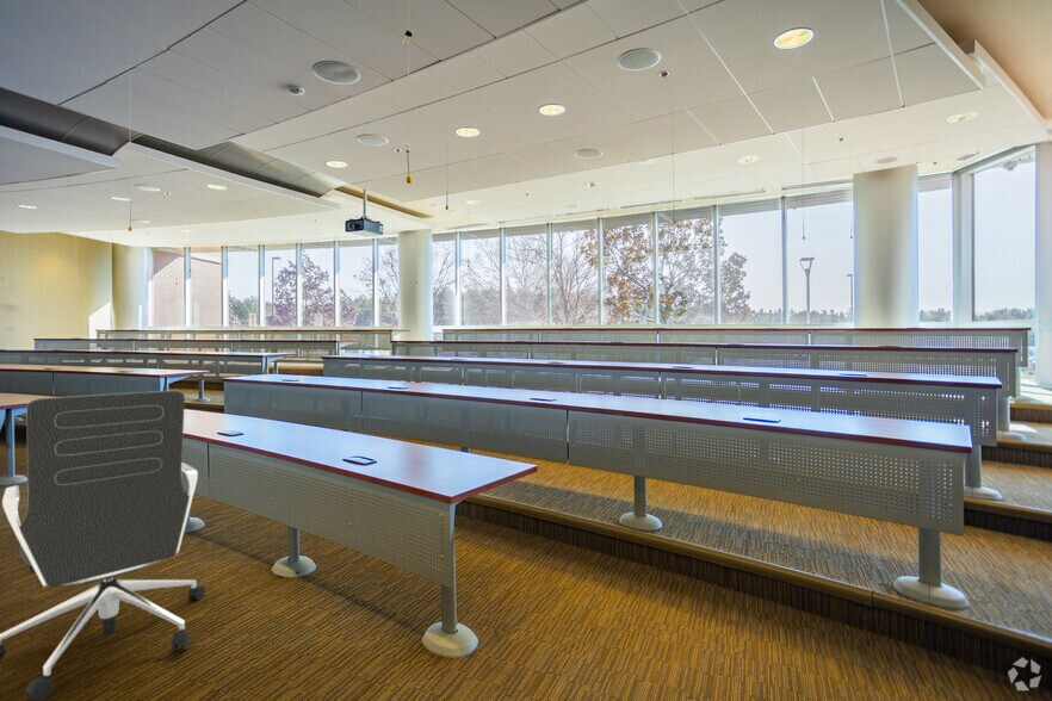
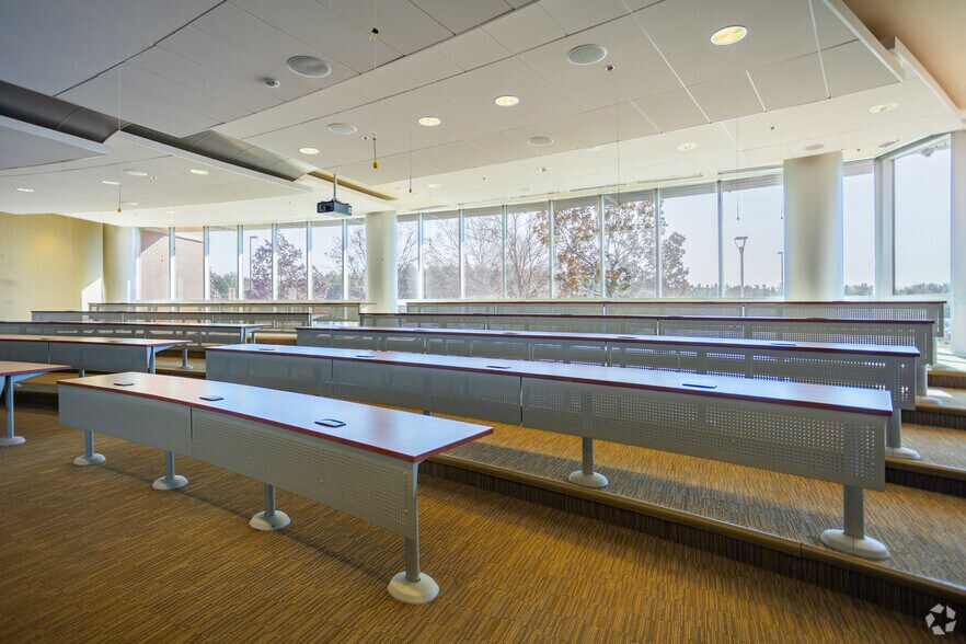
- office chair [0,390,206,701]
